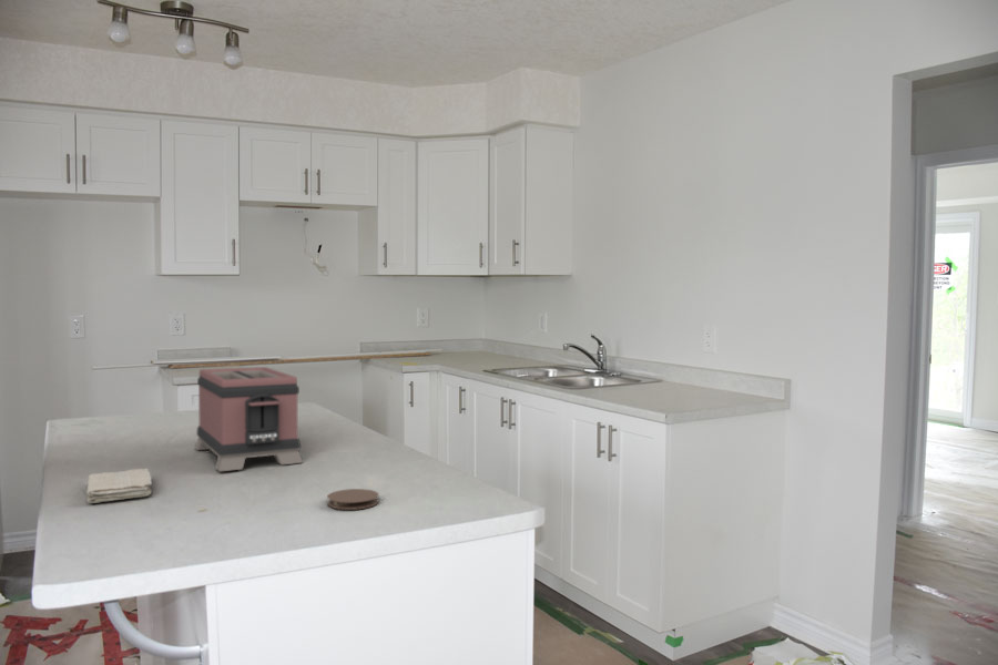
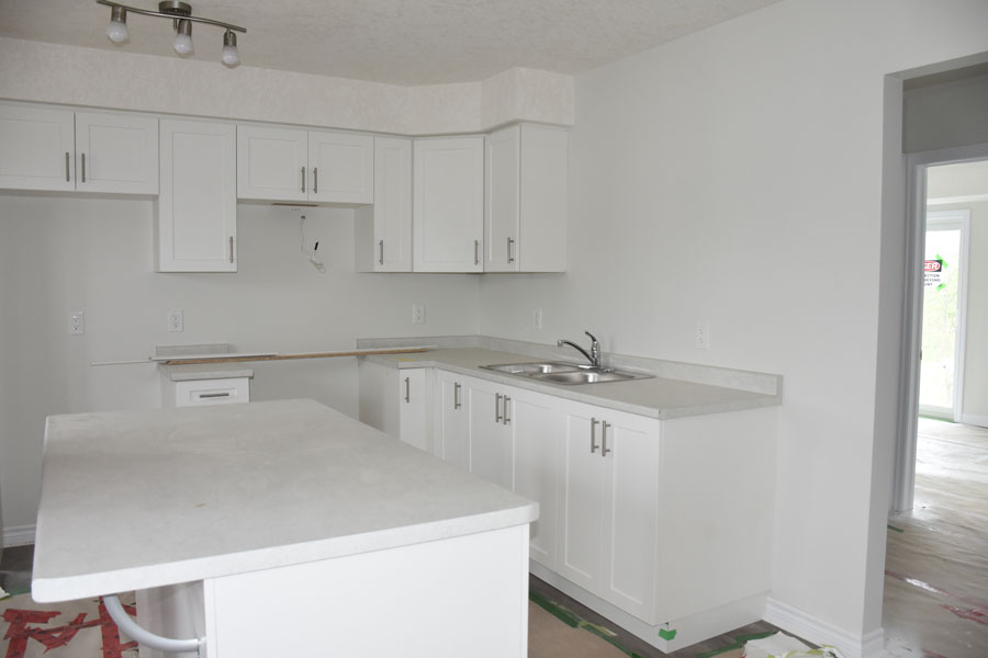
- washcloth [85,468,153,504]
- coaster [326,488,380,511]
- toaster [193,366,304,473]
